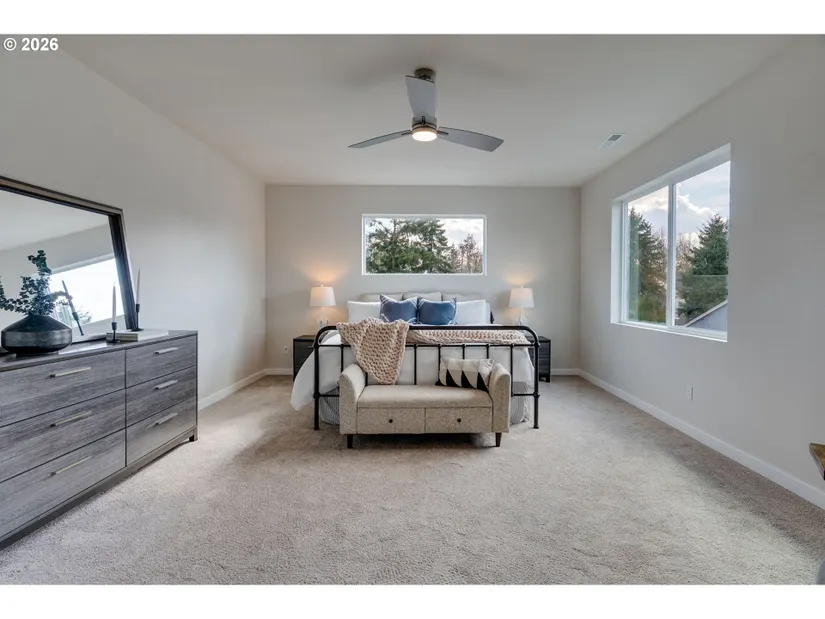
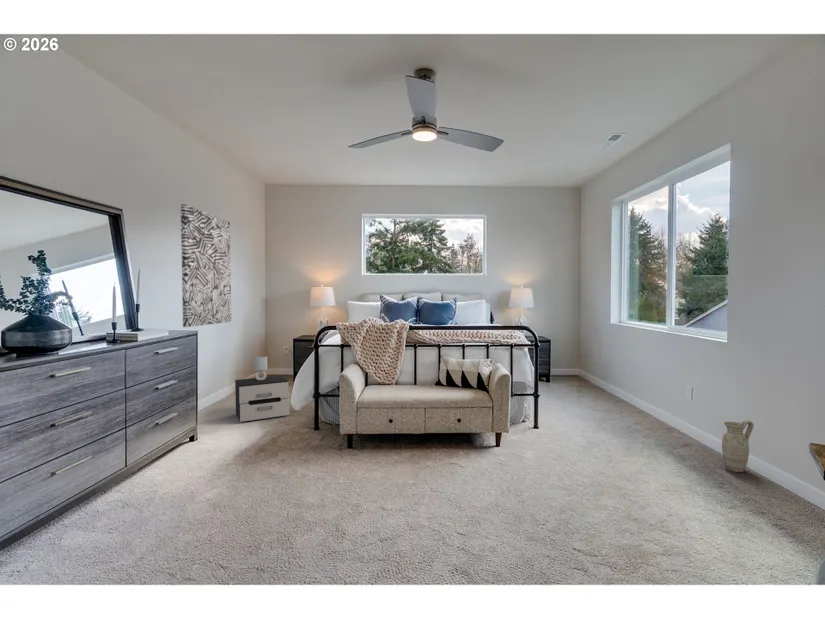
+ ceramic jug [721,419,755,473]
+ wall art [180,203,232,328]
+ nightstand [234,355,290,423]
